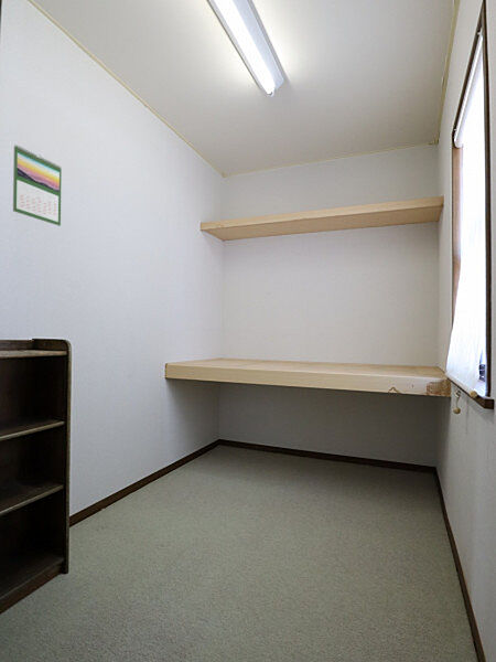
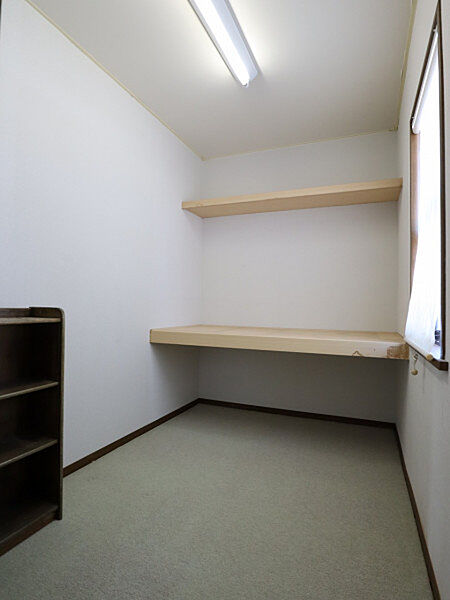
- calendar [12,143,63,227]
